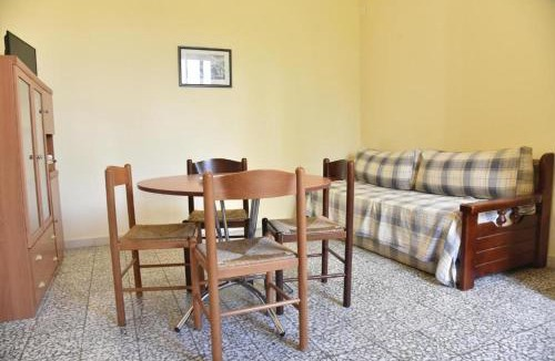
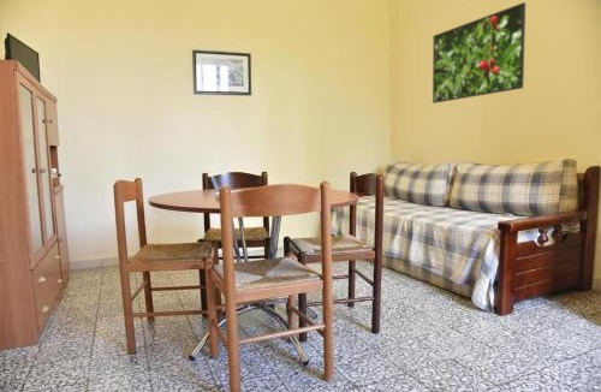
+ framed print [432,1,526,105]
